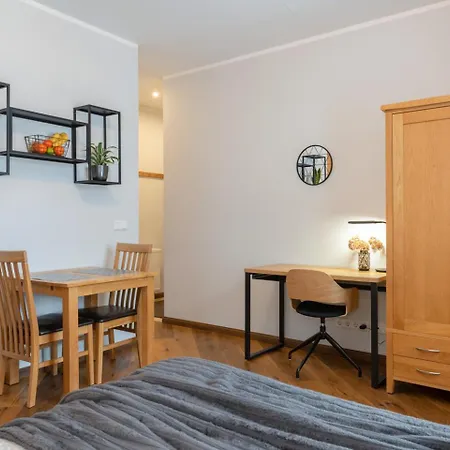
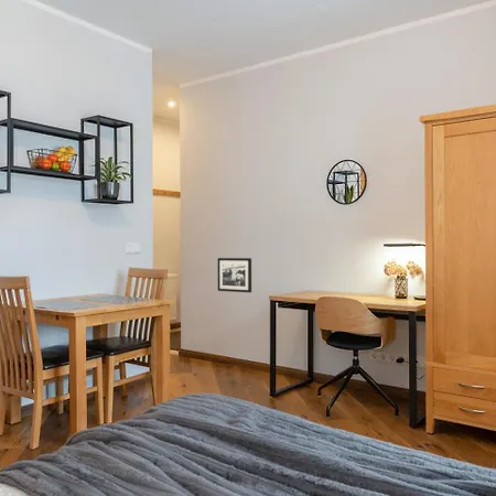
+ picture frame [217,257,252,293]
